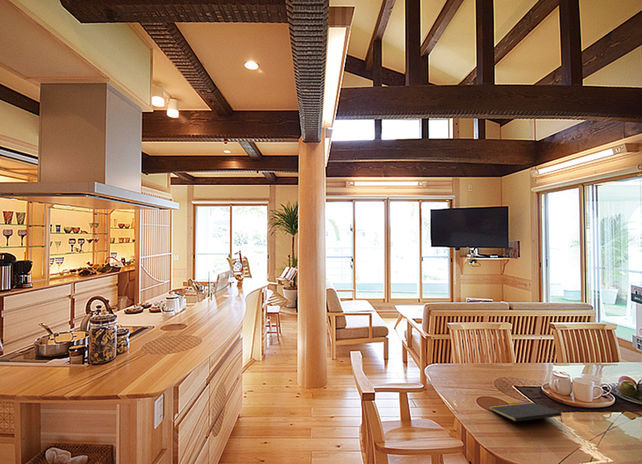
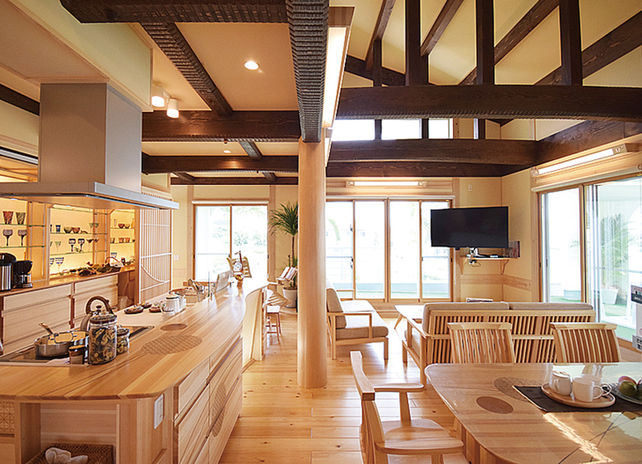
- notepad [488,400,563,423]
